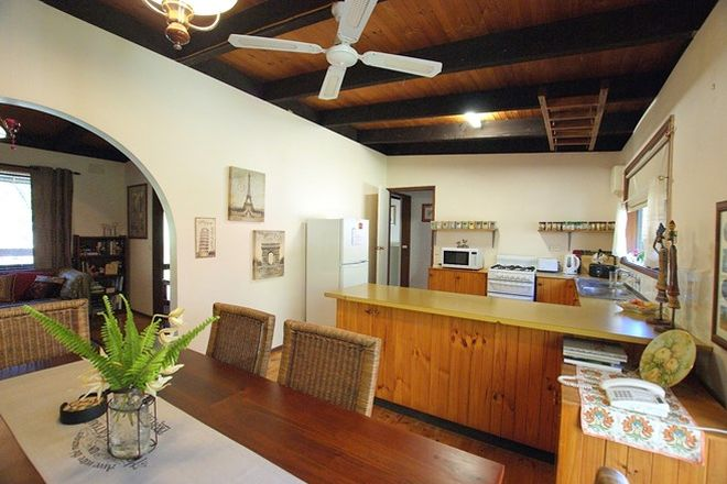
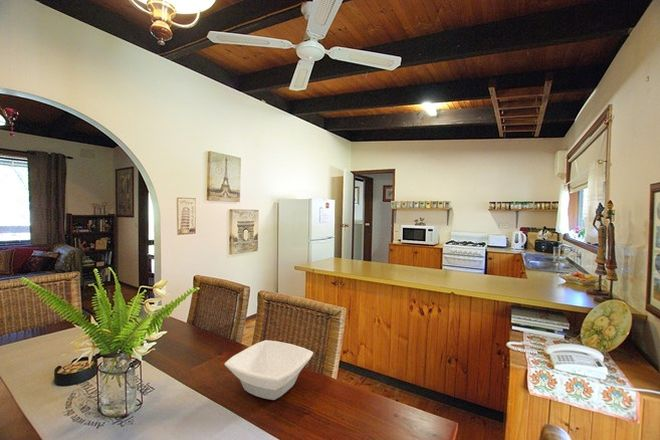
+ bowl [224,339,314,401]
